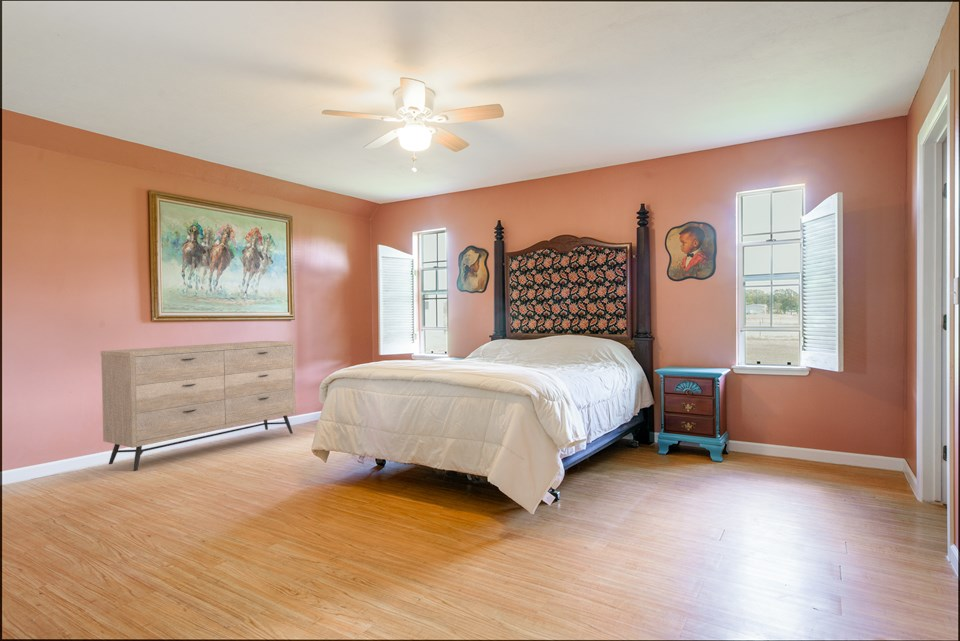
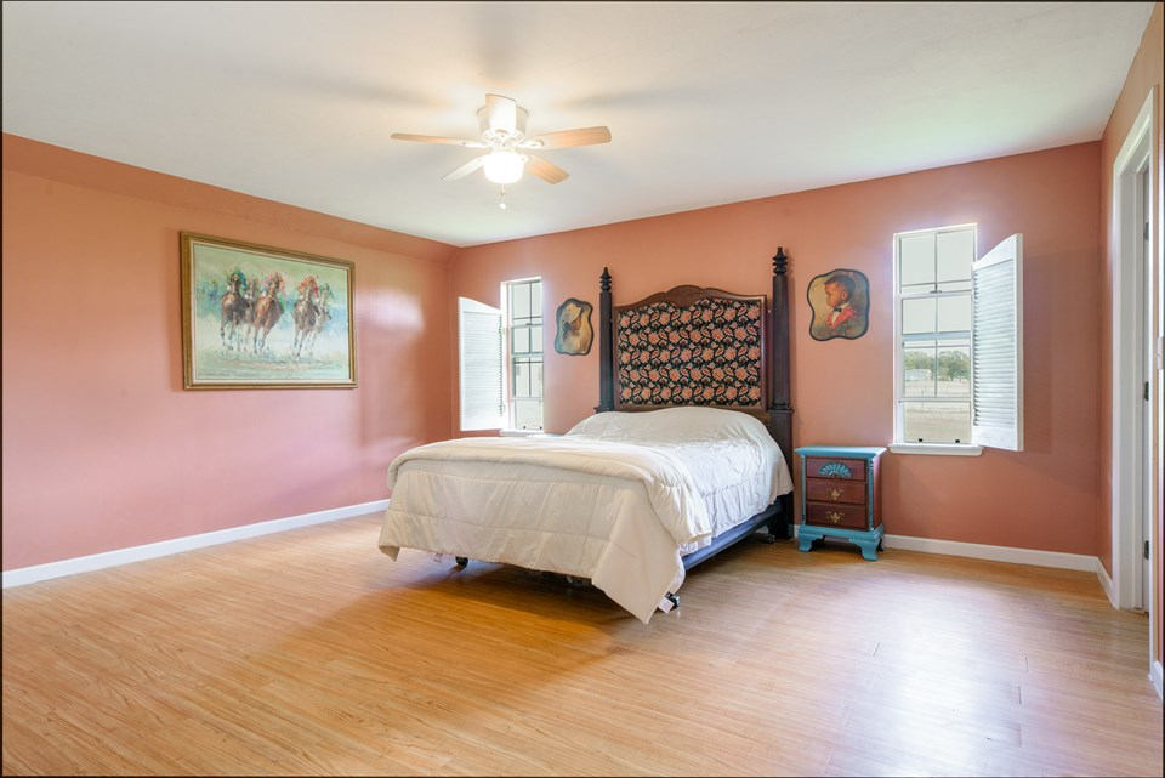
- dresser [100,340,297,472]
